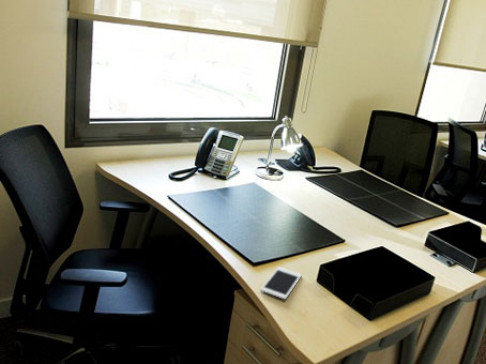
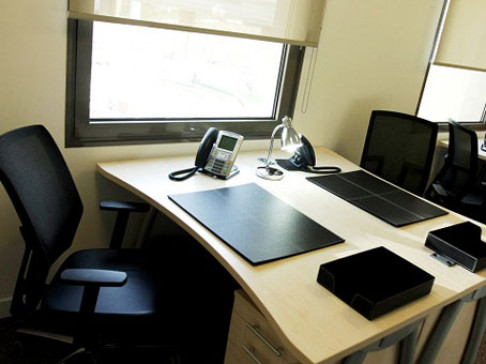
- cell phone [260,266,302,300]
